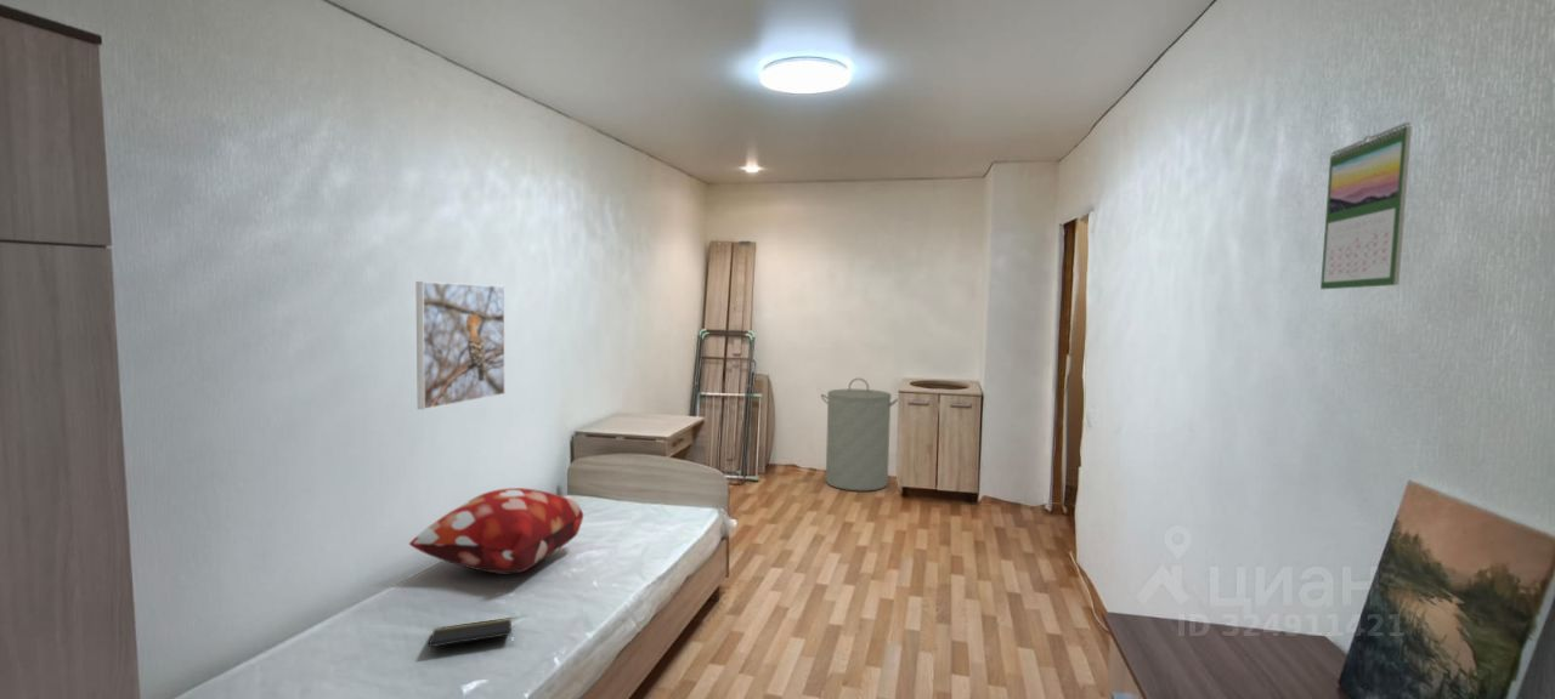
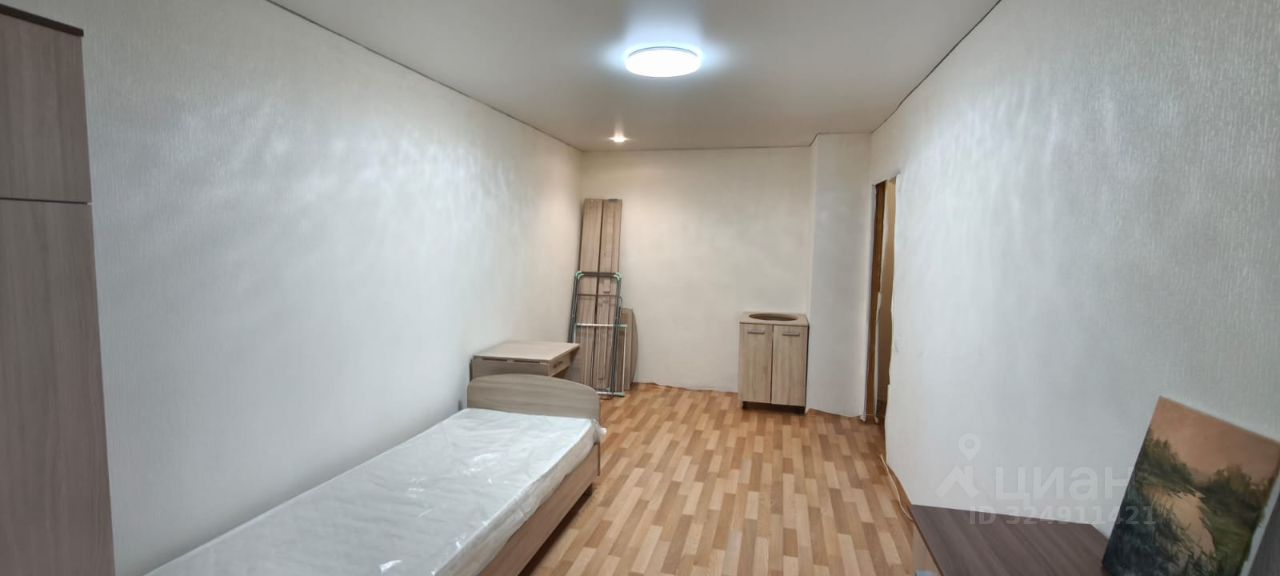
- notepad [428,616,515,648]
- laundry hamper [820,377,899,493]
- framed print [415,280,507,410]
- decorative pillow [408,487,584,574]
- calendar [1319,121,1413,290]
